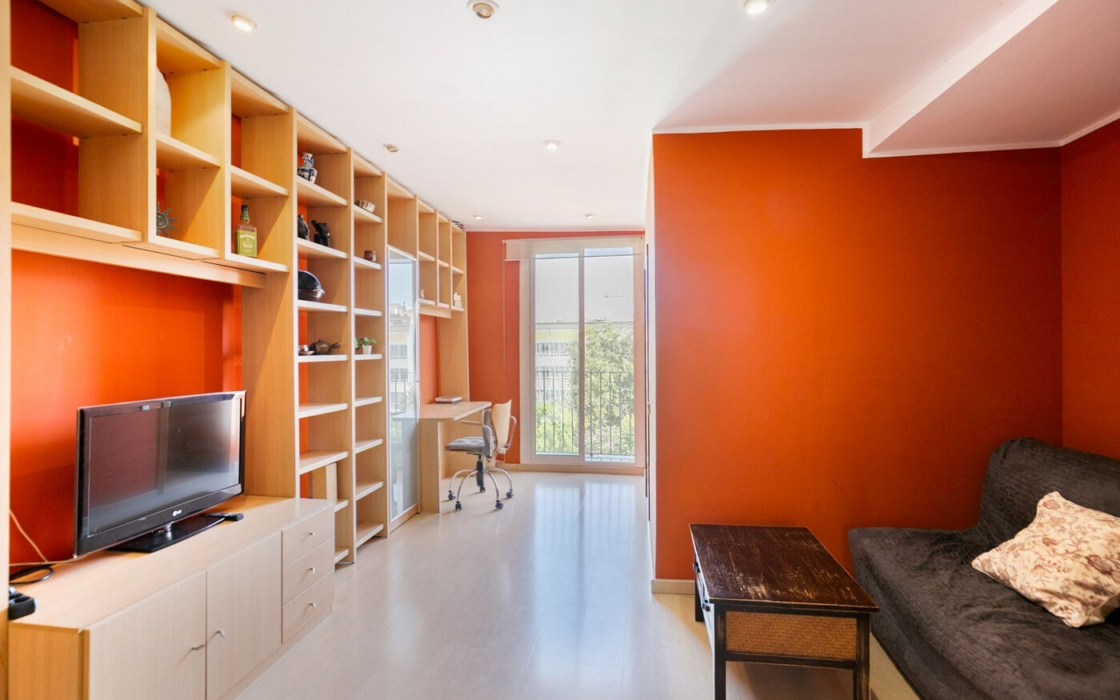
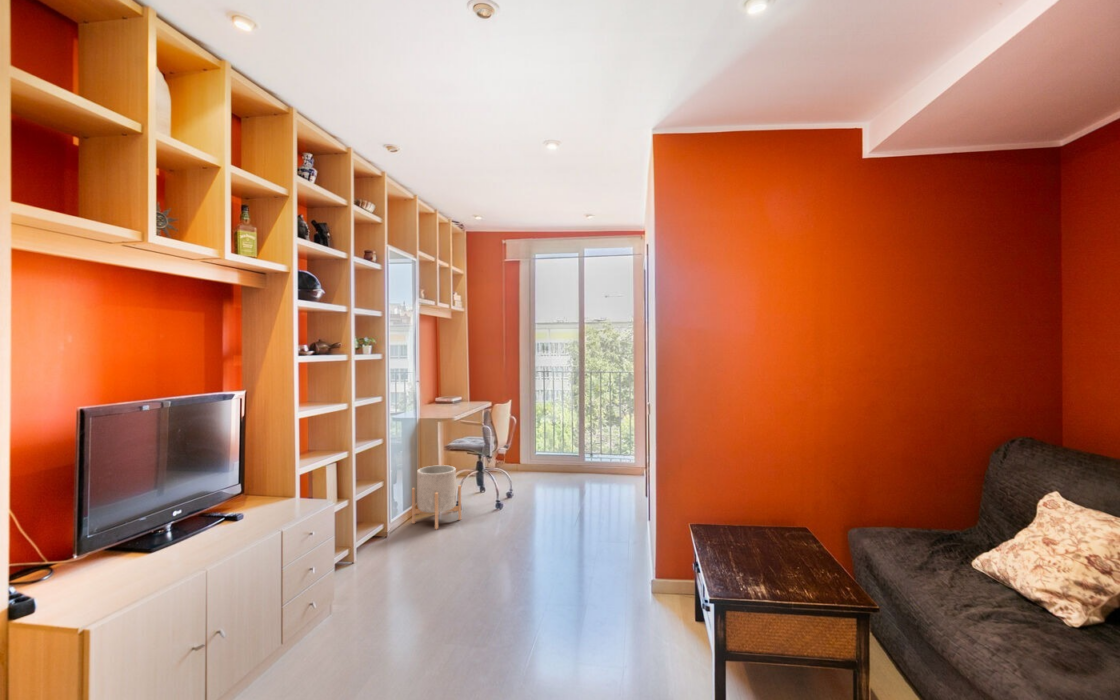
+ planter [411,464,462,530]
